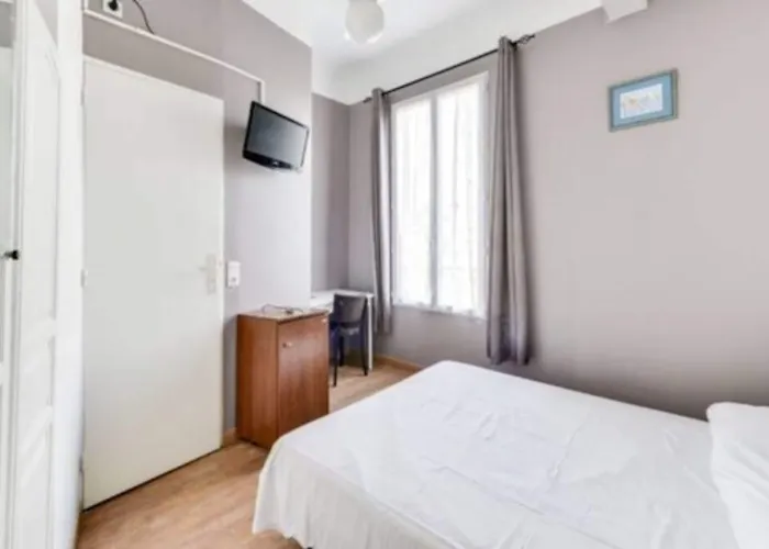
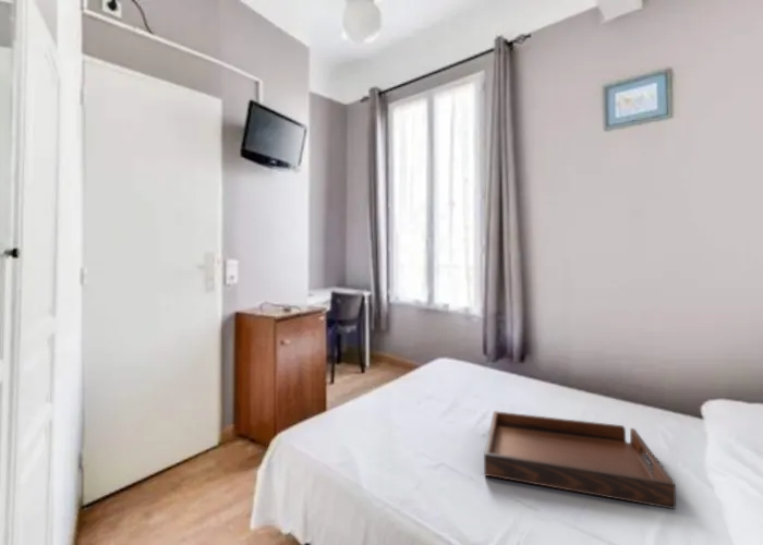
+ serving tray [483,410,677,510]
